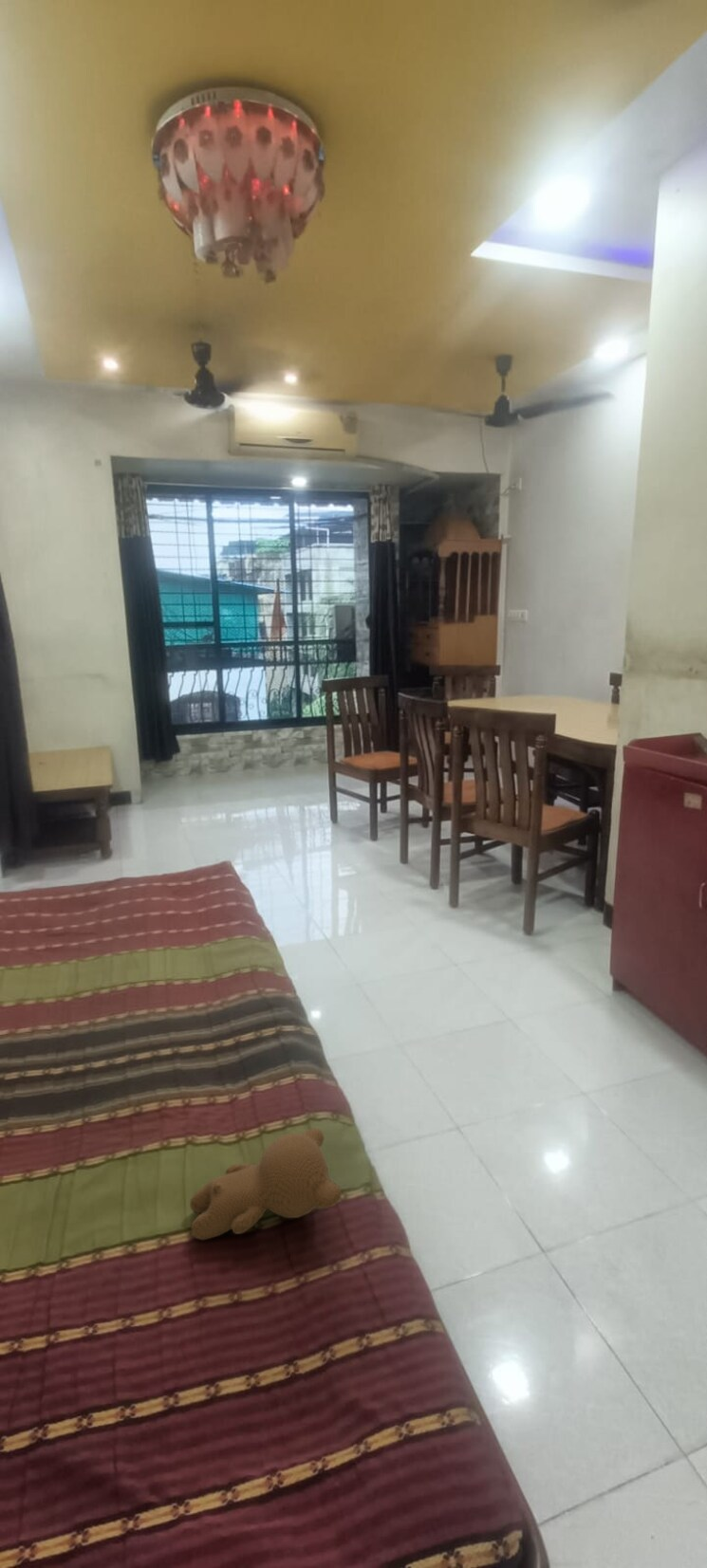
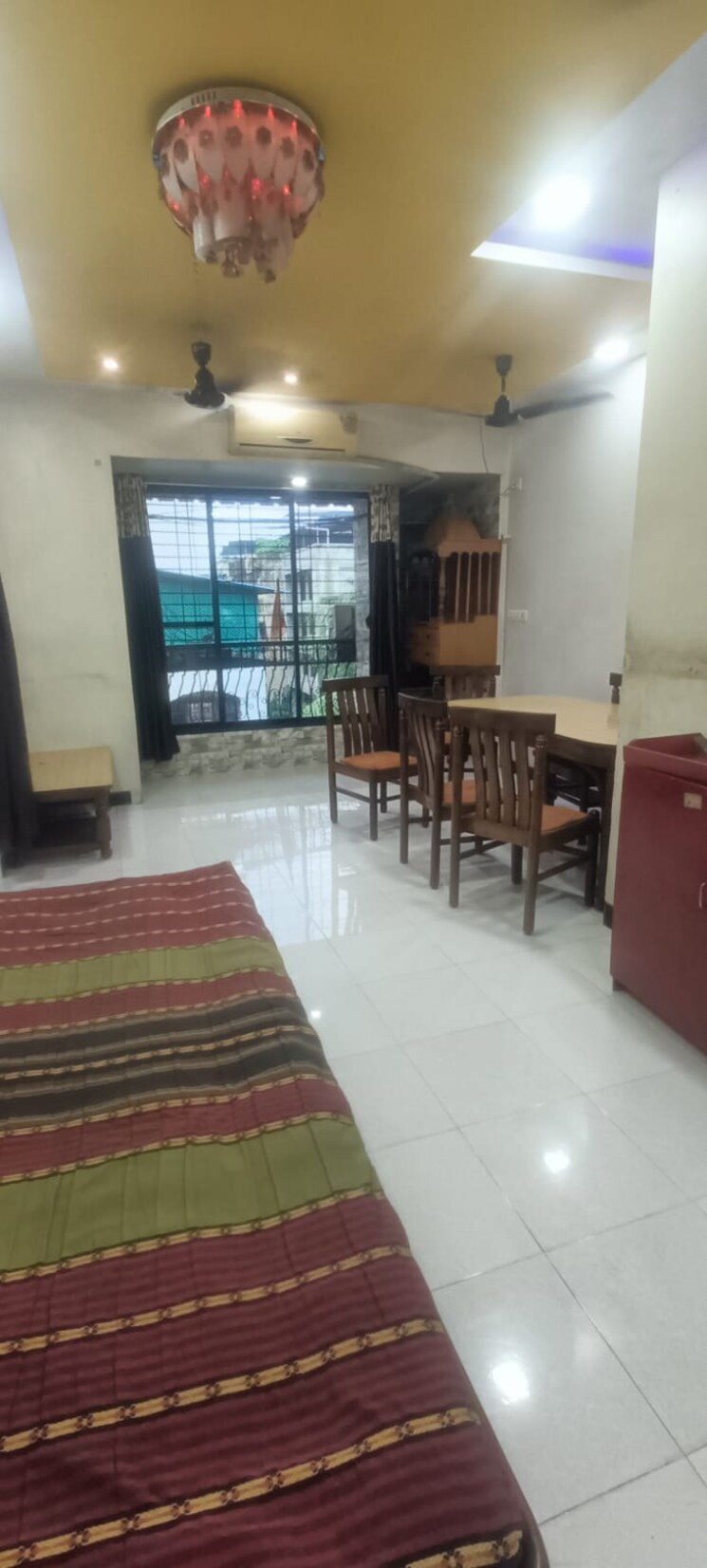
- teddy bear [189,1127,343,1241]
